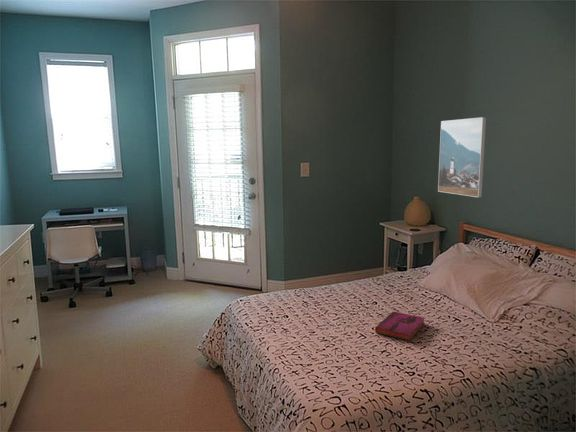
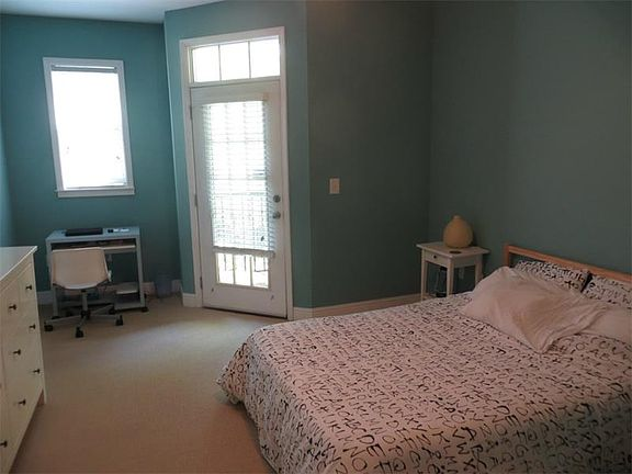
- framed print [437,116,487,198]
- hardback book [374,310,426,341]
